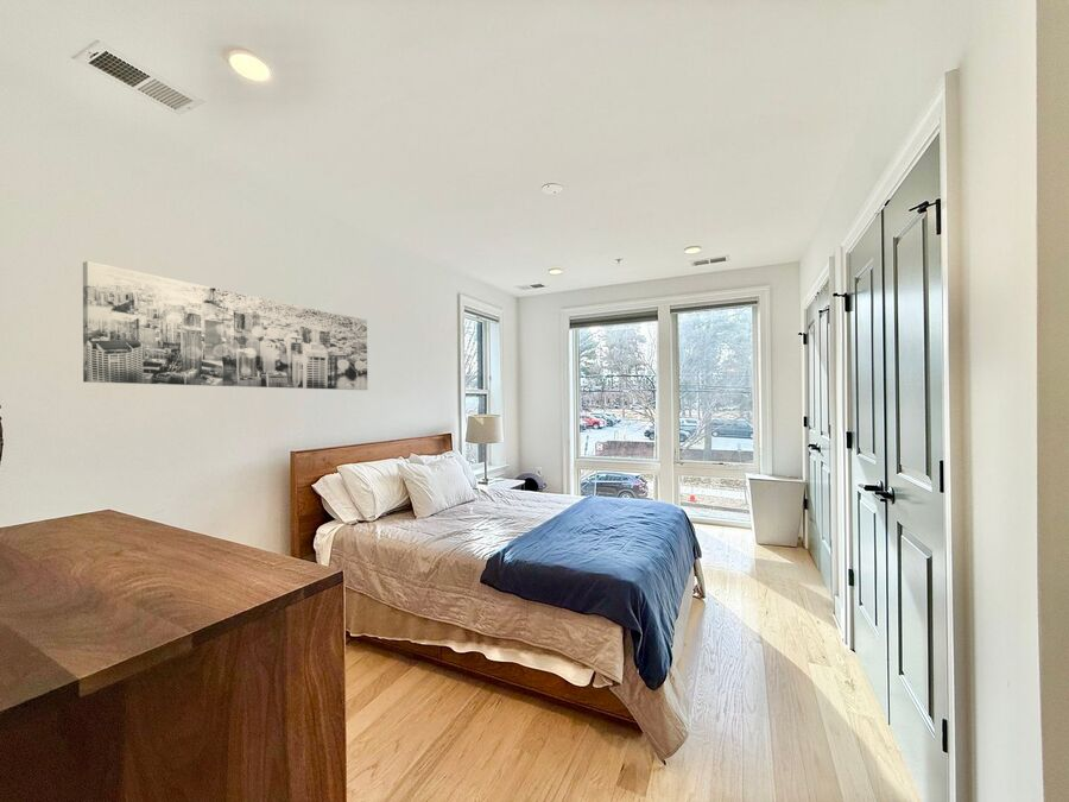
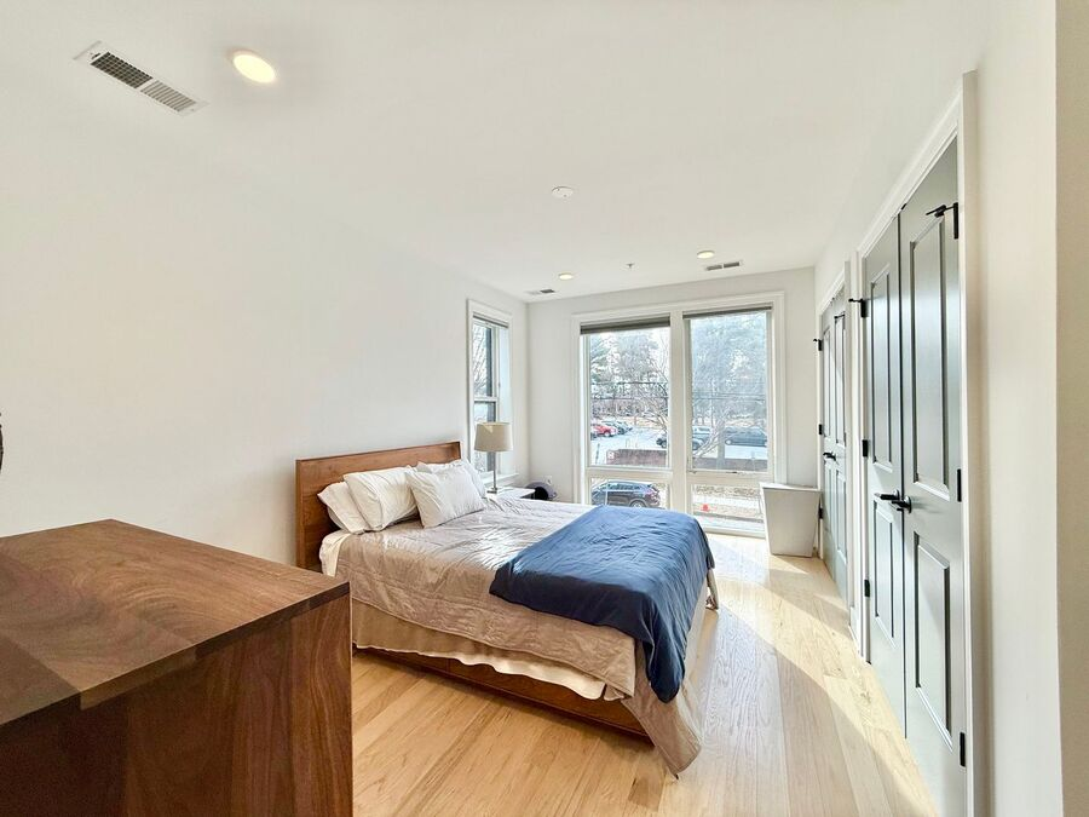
- wall art [82,260,368,391]
